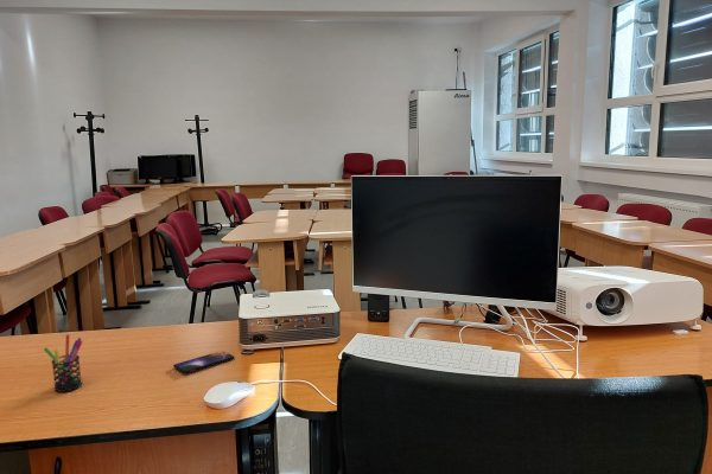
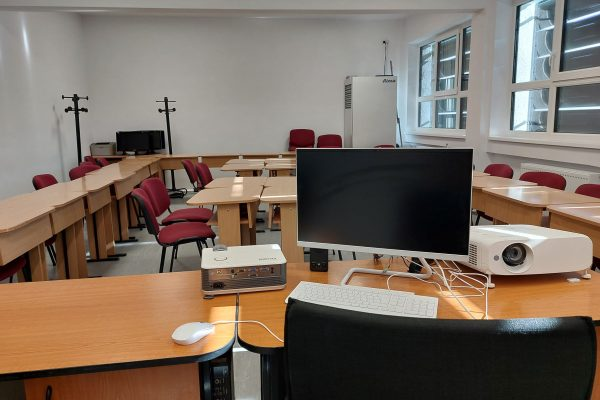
- pen holder [43,333,83,393]
- smartphone [172,350,236,374]
